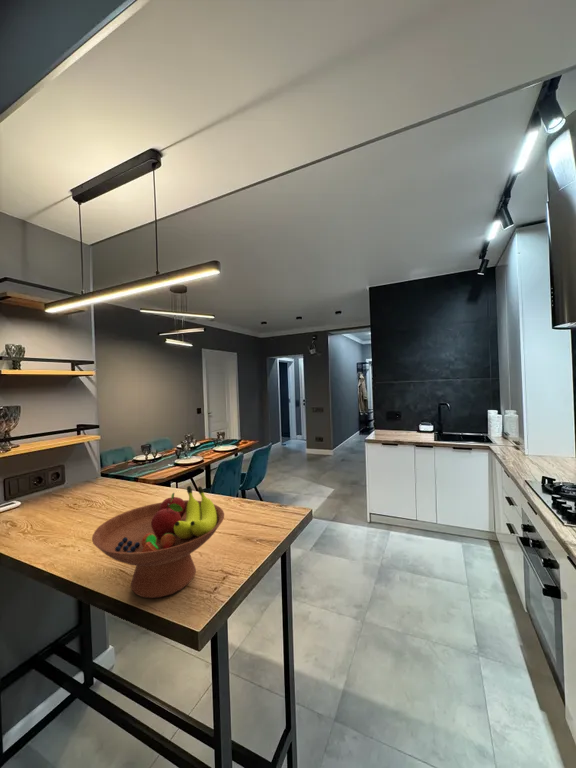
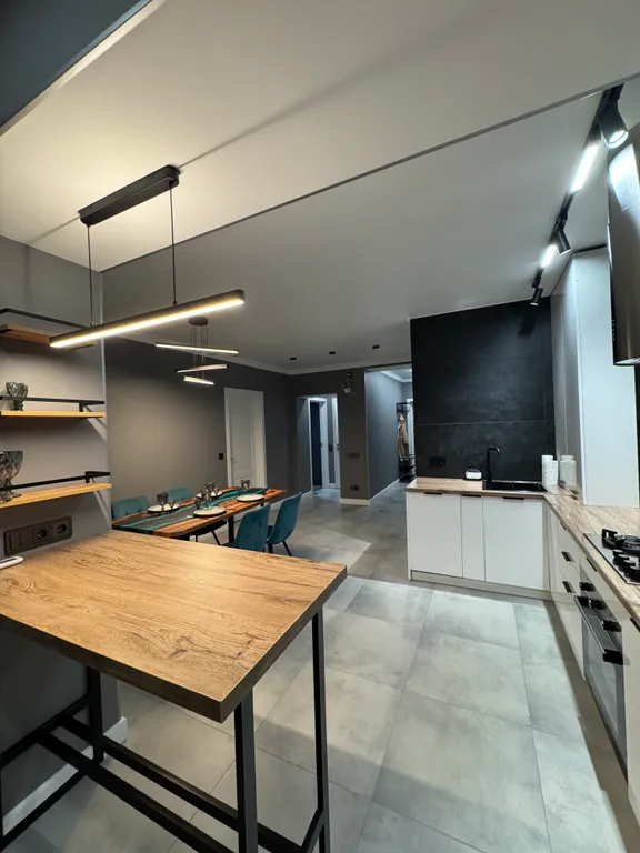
- fruit bowl [91,485,225,599]
